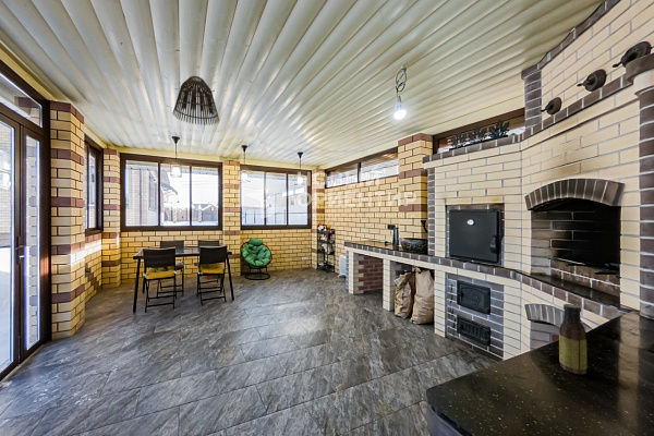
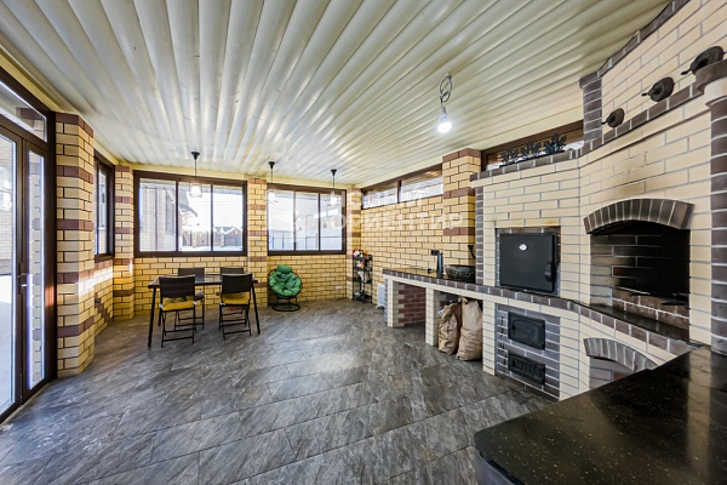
- sauce bottle [558,303,589,376]
- lamp shade [171,75,220,126]
